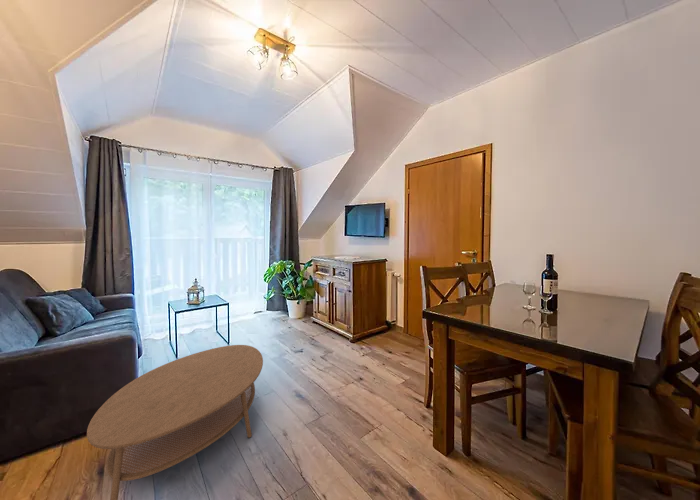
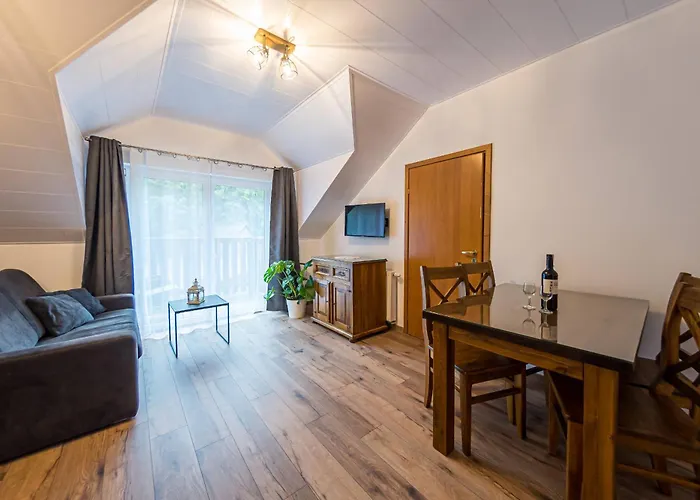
- coffee table [86,344,264,500]
